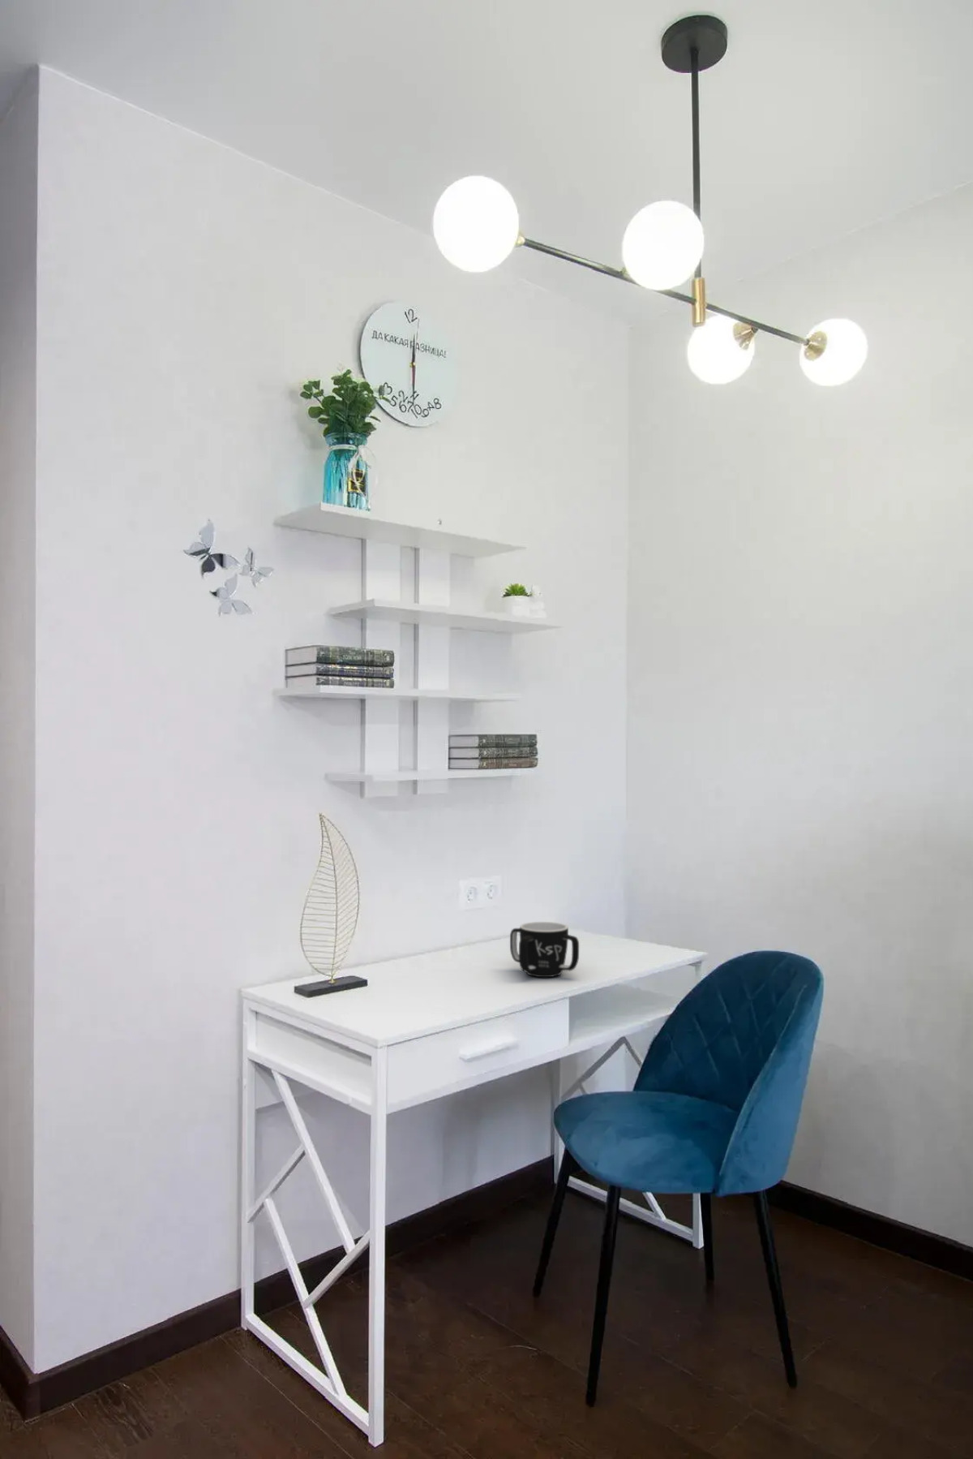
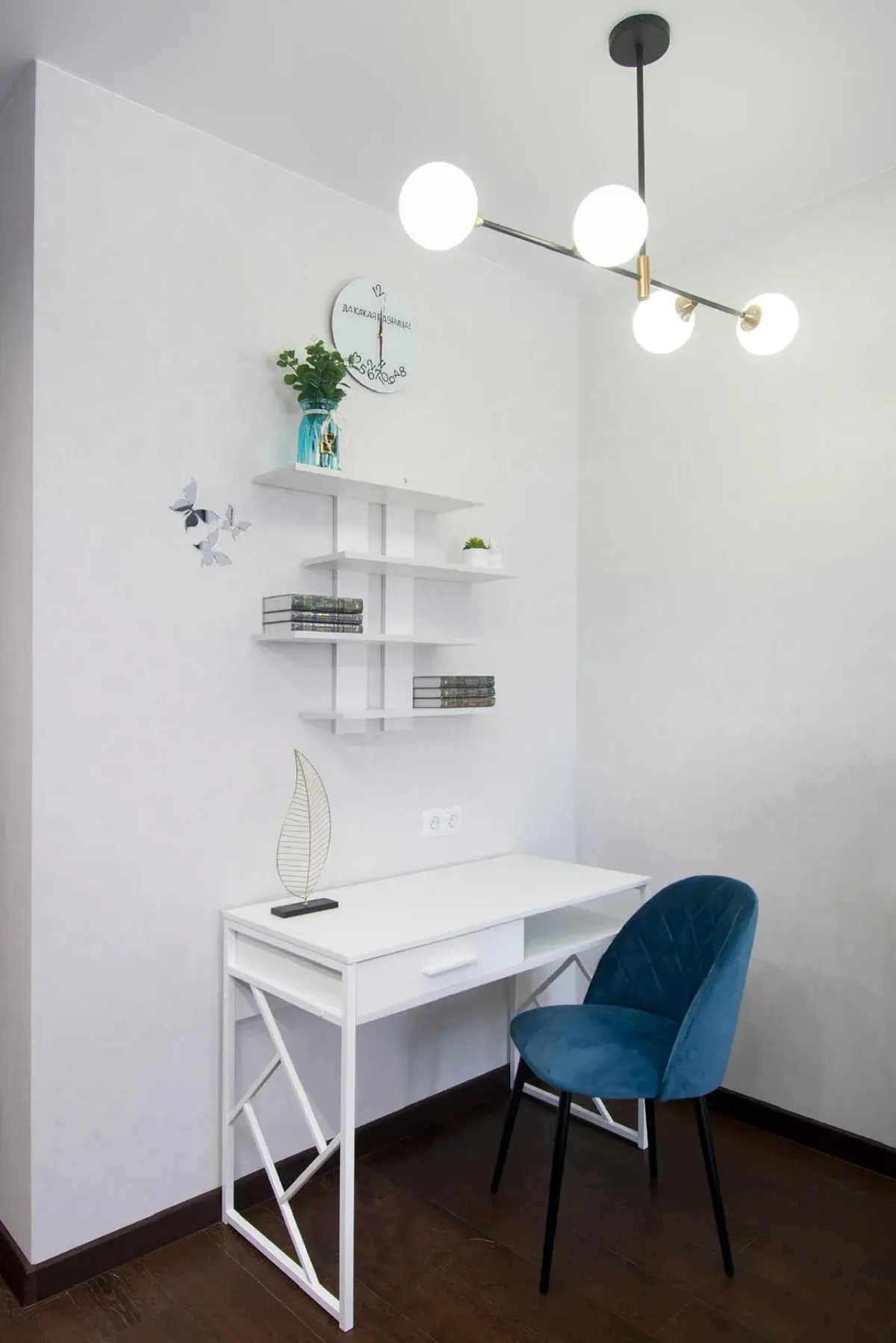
- mug [509,921,580,978]
